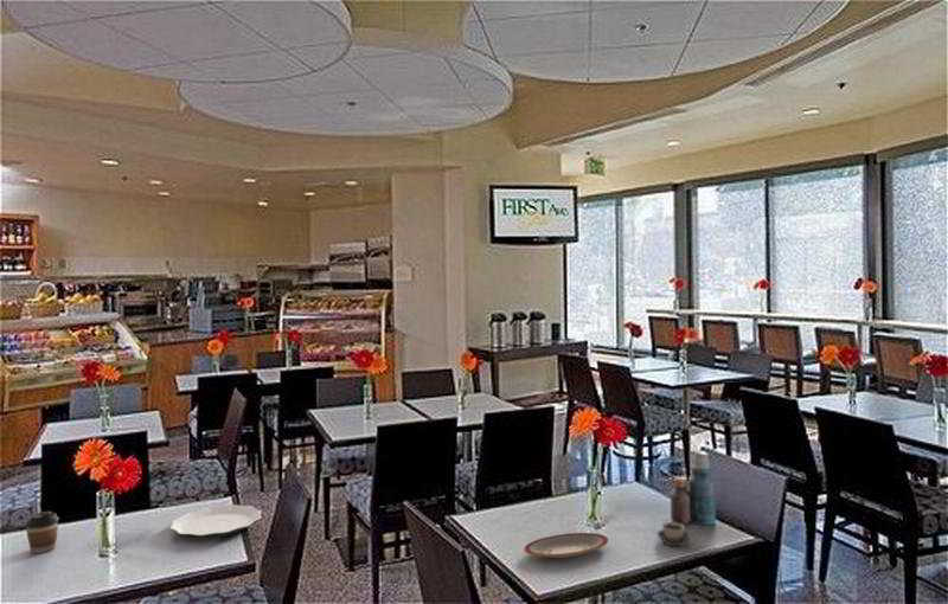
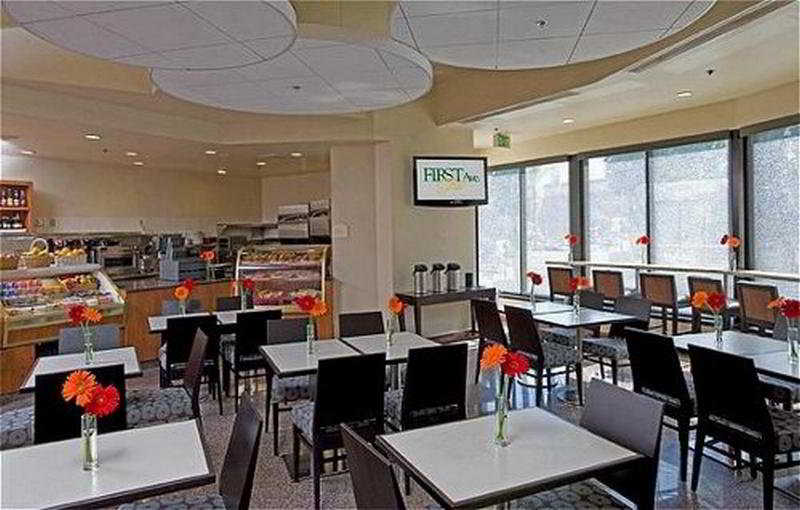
- plate [168,503,263,539]
- coffee cup [24,510,60,554]
- cup [656,521,691,547]
- bottle [670,450,717,526]
- plate [524,532,609,559]
